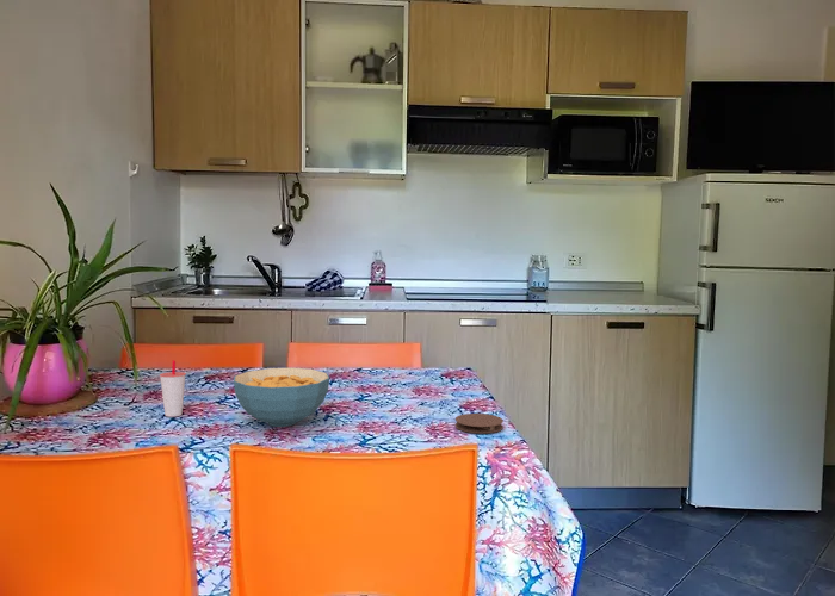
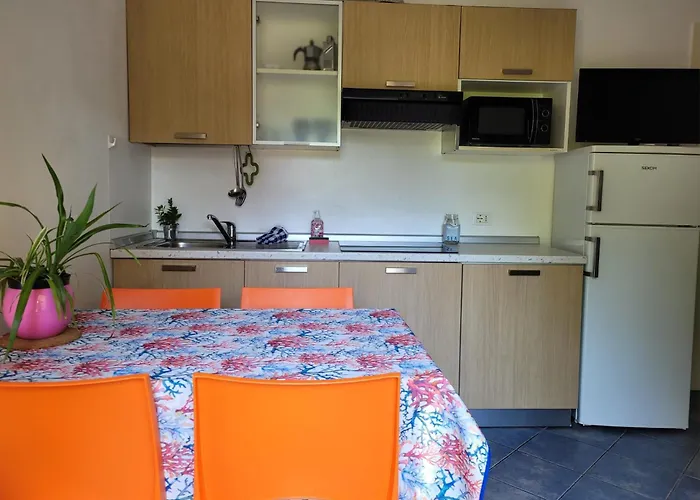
- cup [159,359,187,418]
- cereal bowl [233,367,330,428]
- coaster [454,412,505,434]
